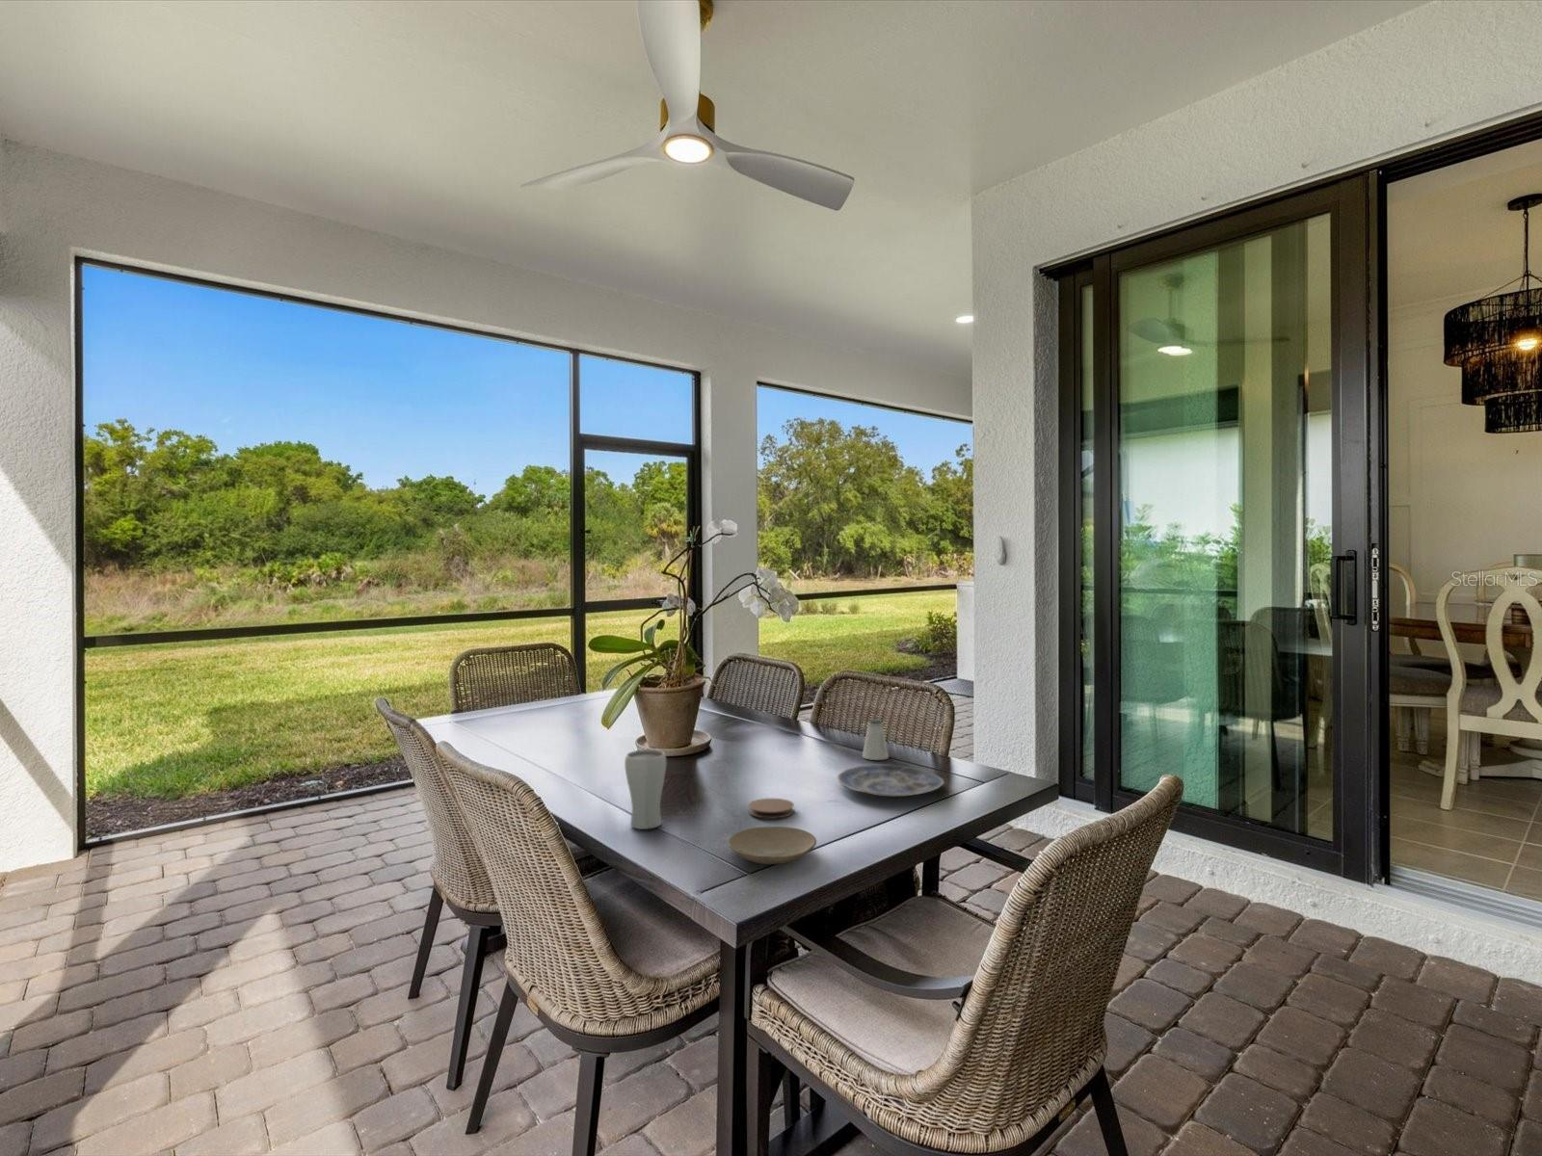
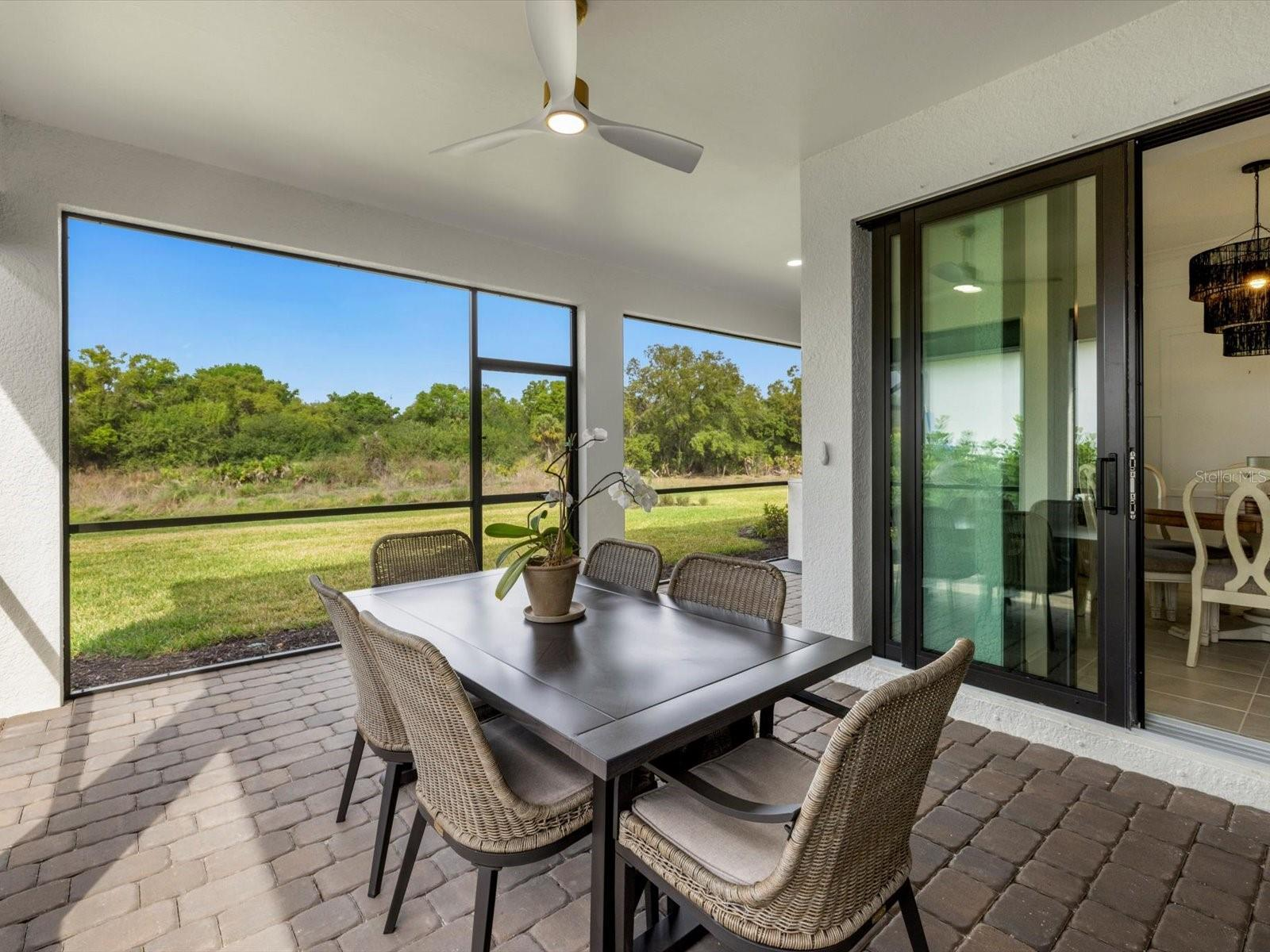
- saltshaker [862,718,890,761]
- plate [837,763,946,798]
- plate [727,826,817,865]
- coaster [748,798,795,820]
- drinking glass [624,748,667,831]
